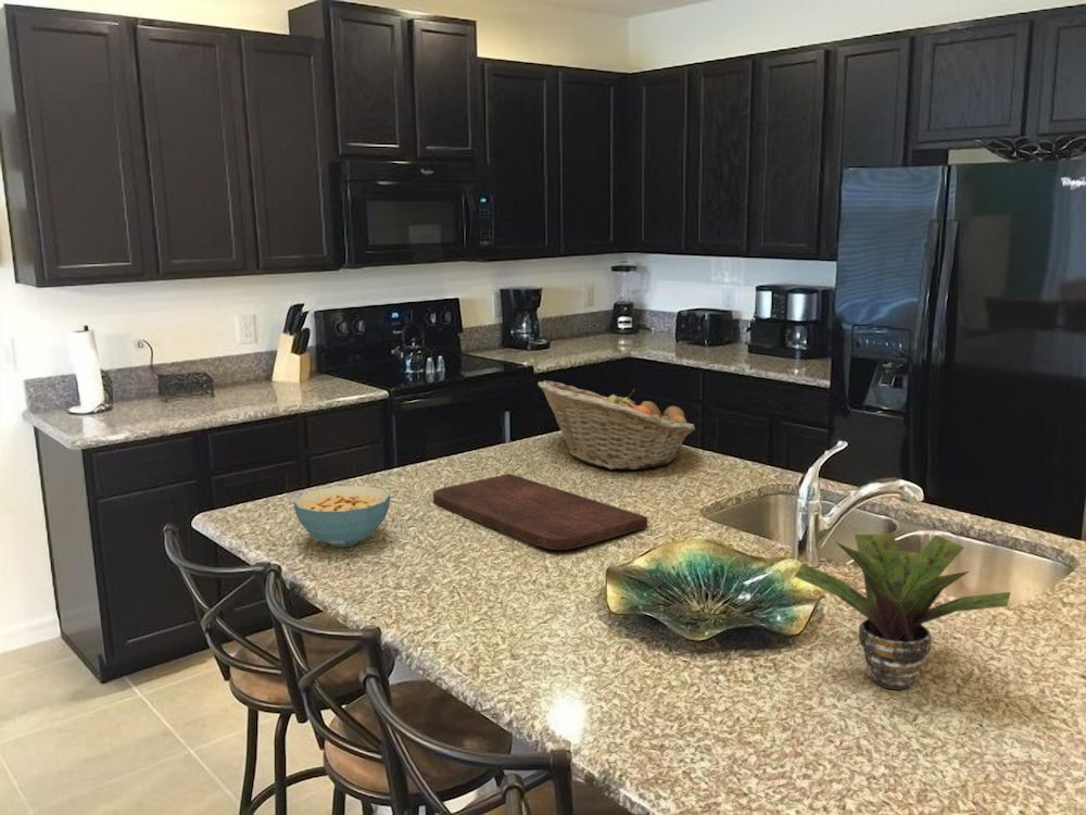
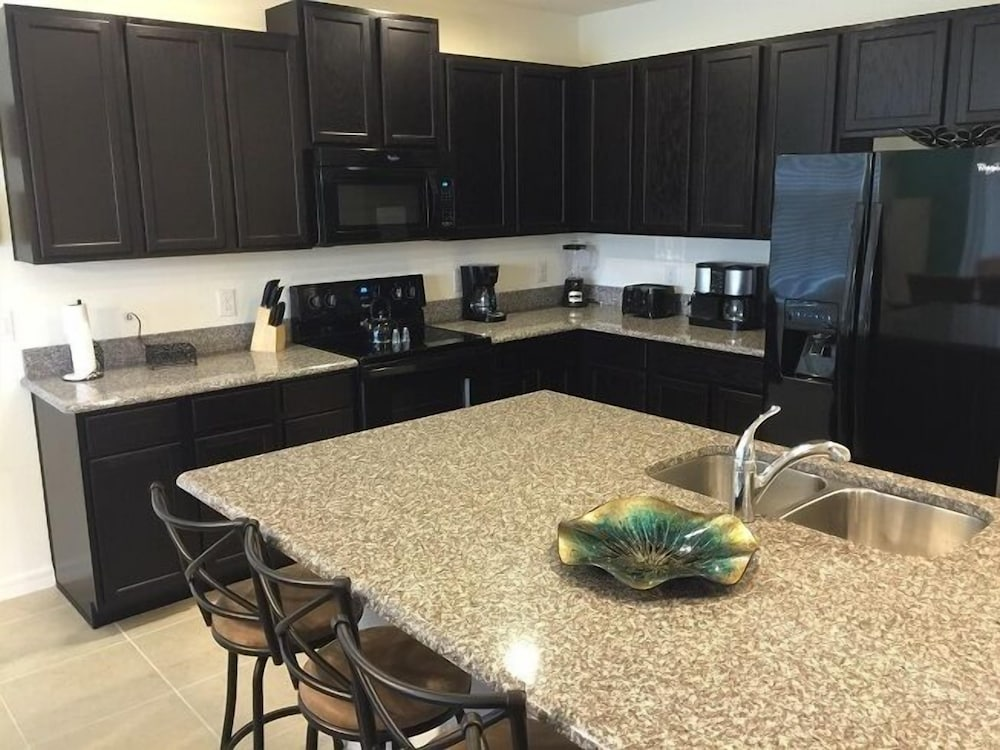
- fruit basket [536,379,696,471]
- cereal bowl [292,485,391,548]
- potted plant [794,532,1012,691]
- cutting board [432,473,648,551]
